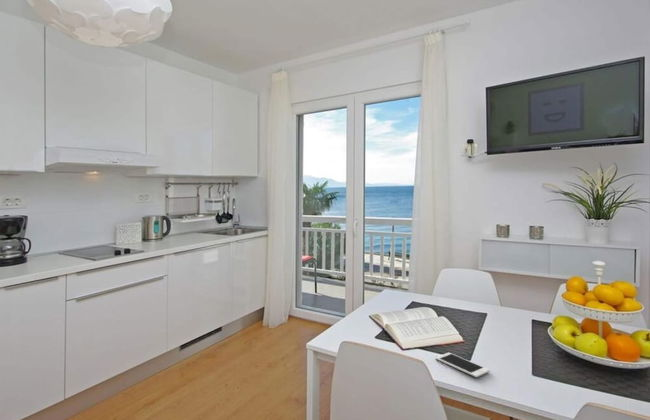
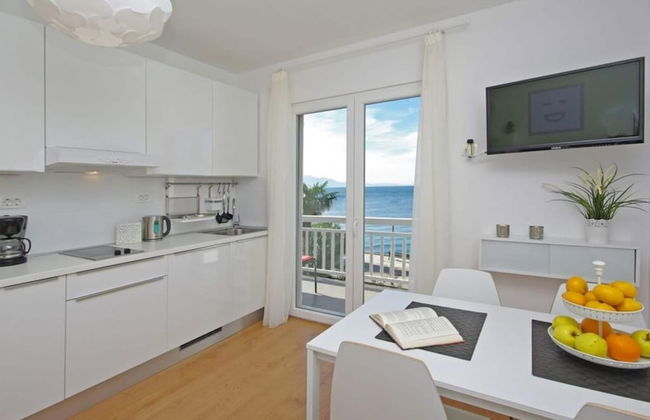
- cell phone [435,352,491,378]
